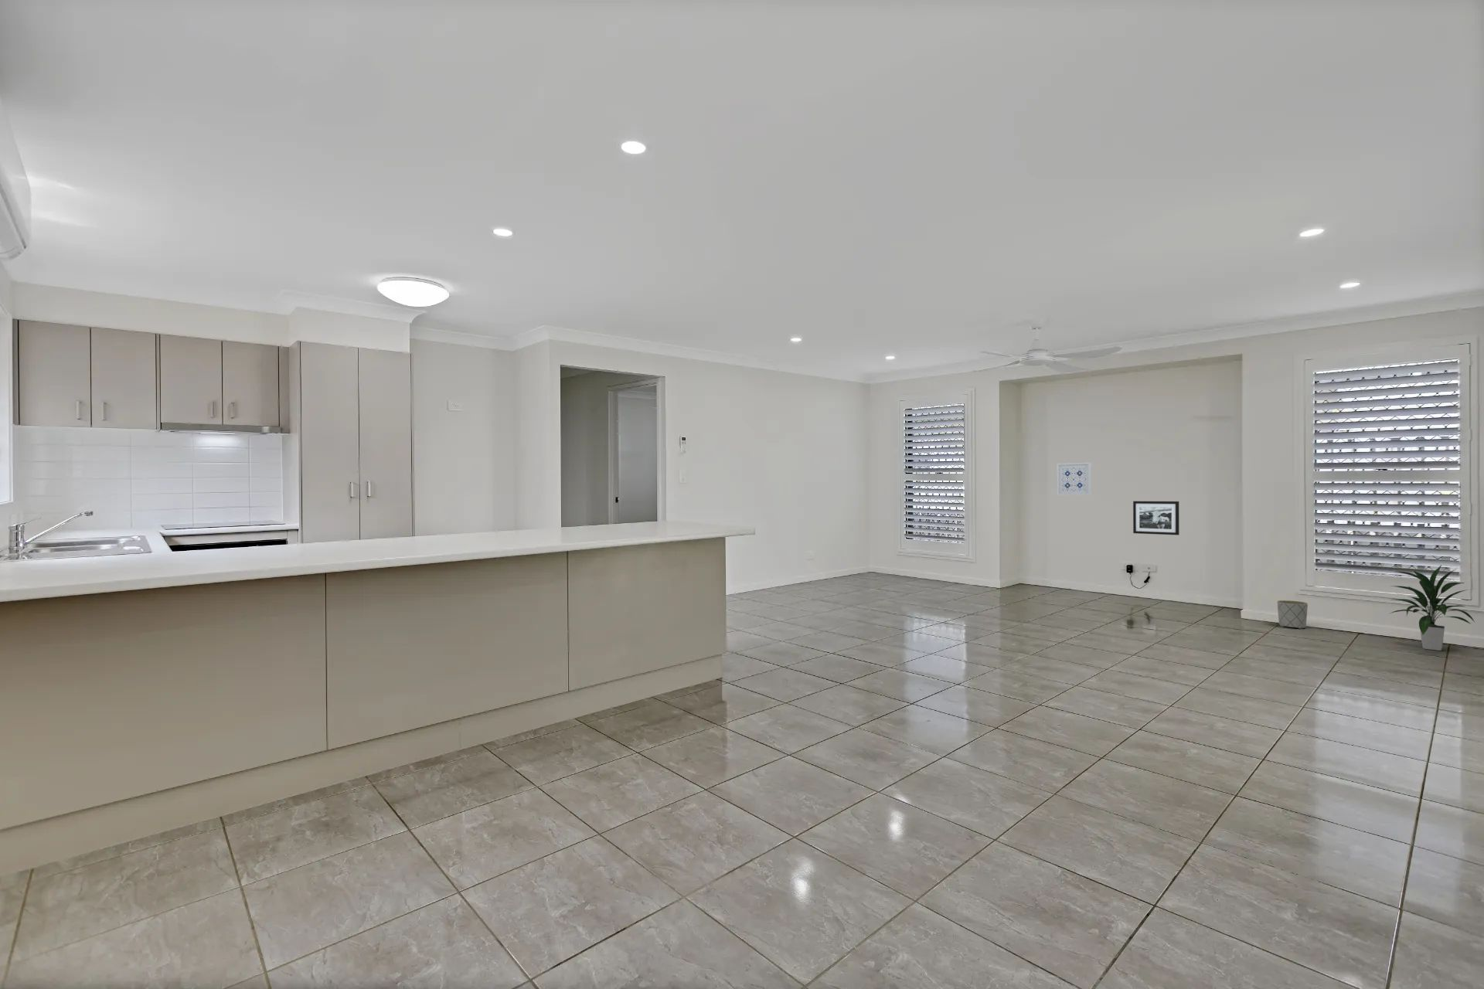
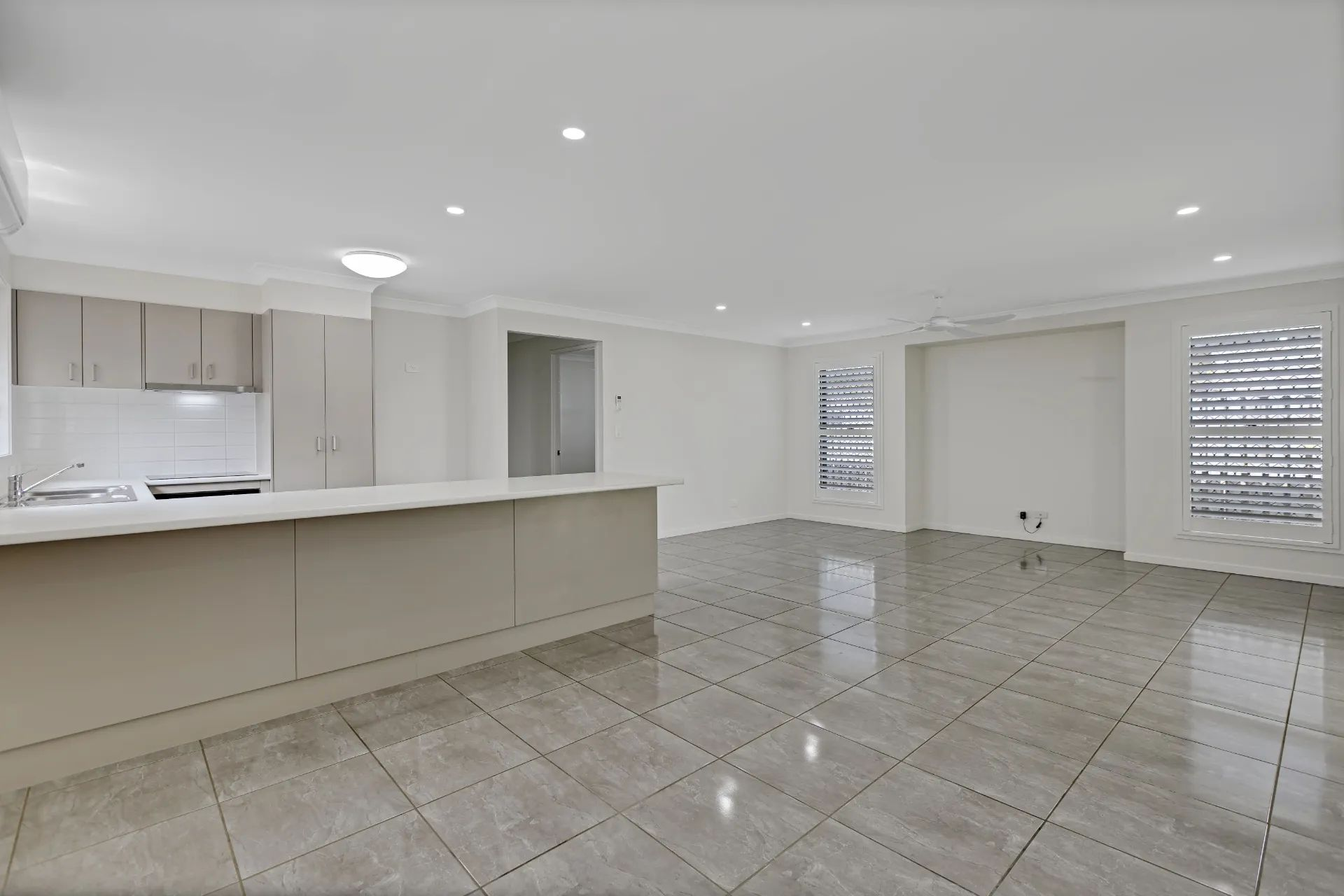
- planter [1276,599,1308,629]
- picture frame [1133,501,1180,535]
- indoor plant [1388,564,1475,651]
- wall art [1056,461,1092,496]
